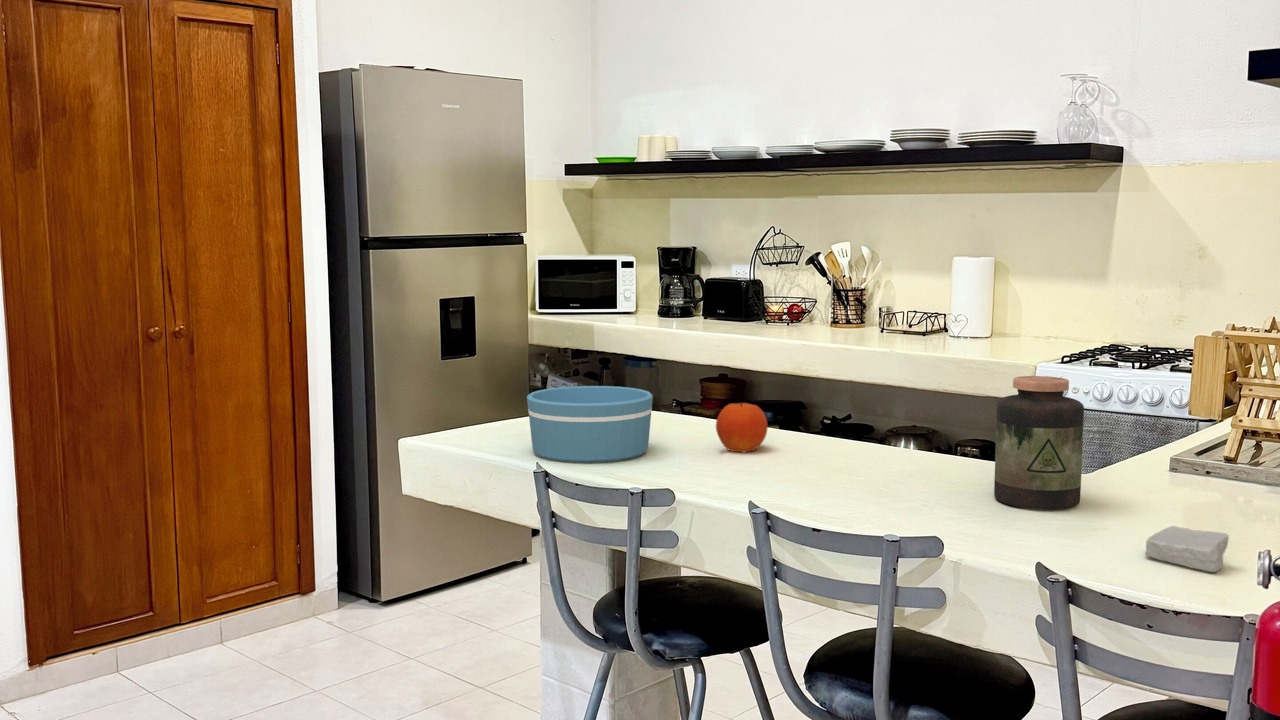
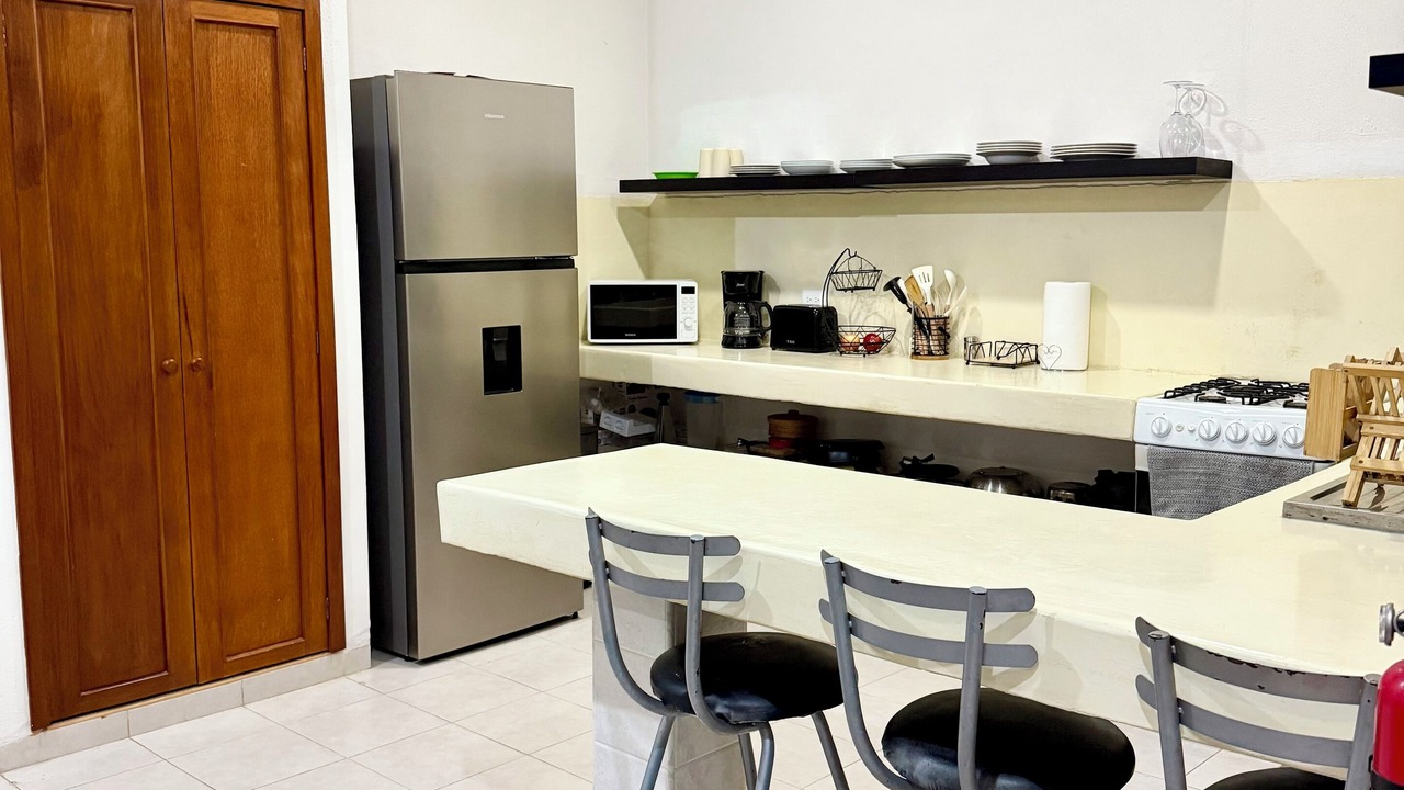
- jar [993,375,1085,511]
- bowl [526,385,654,464]
- soap bar [1144,525,1230,573]
- fruit [715,401,769,453]
